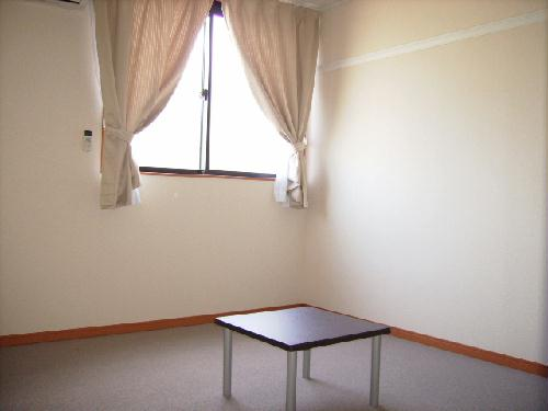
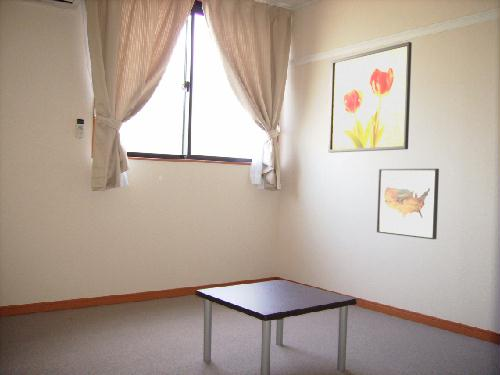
+ wall art [376,168,440,240]
+ wall art [327,41,413,154]
